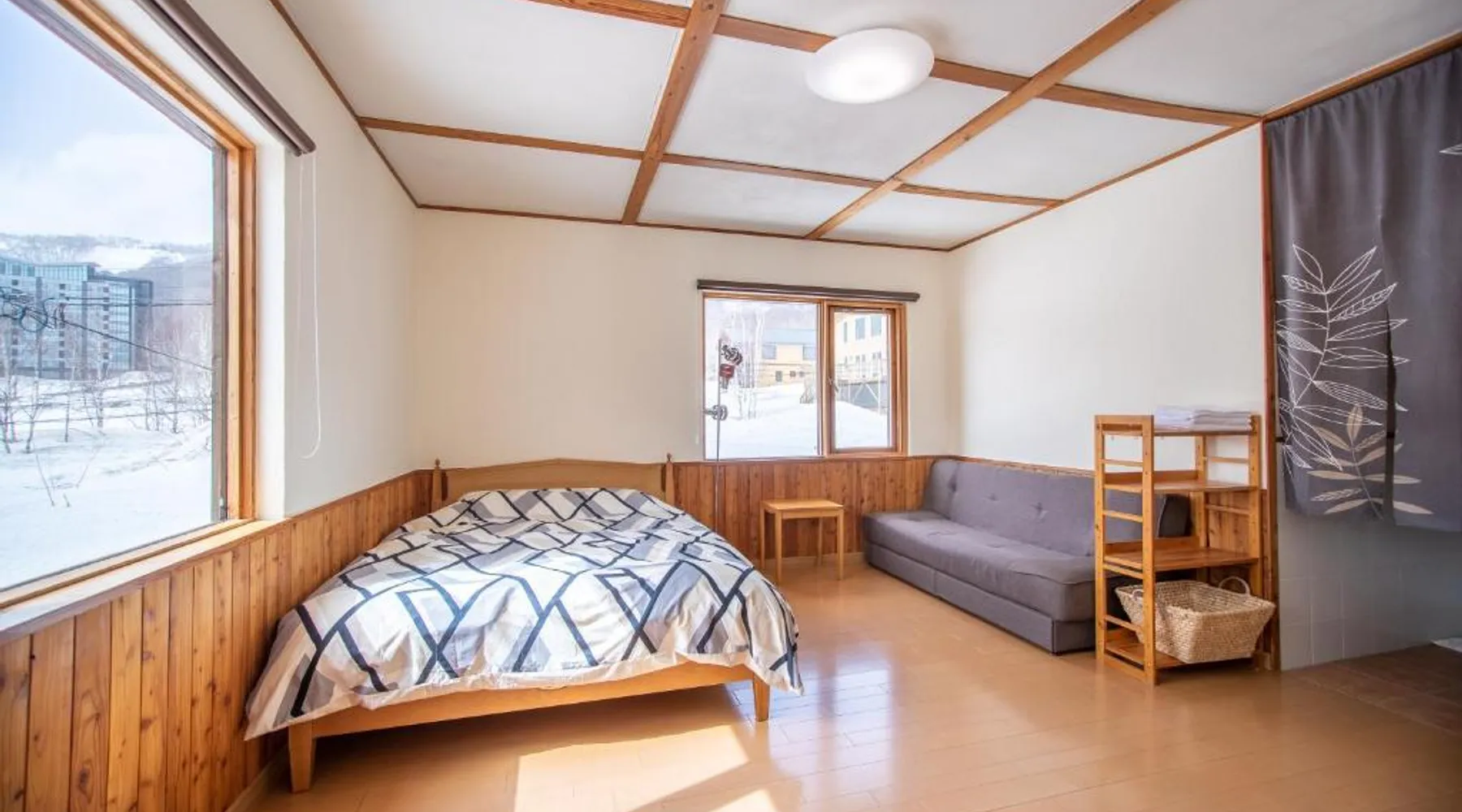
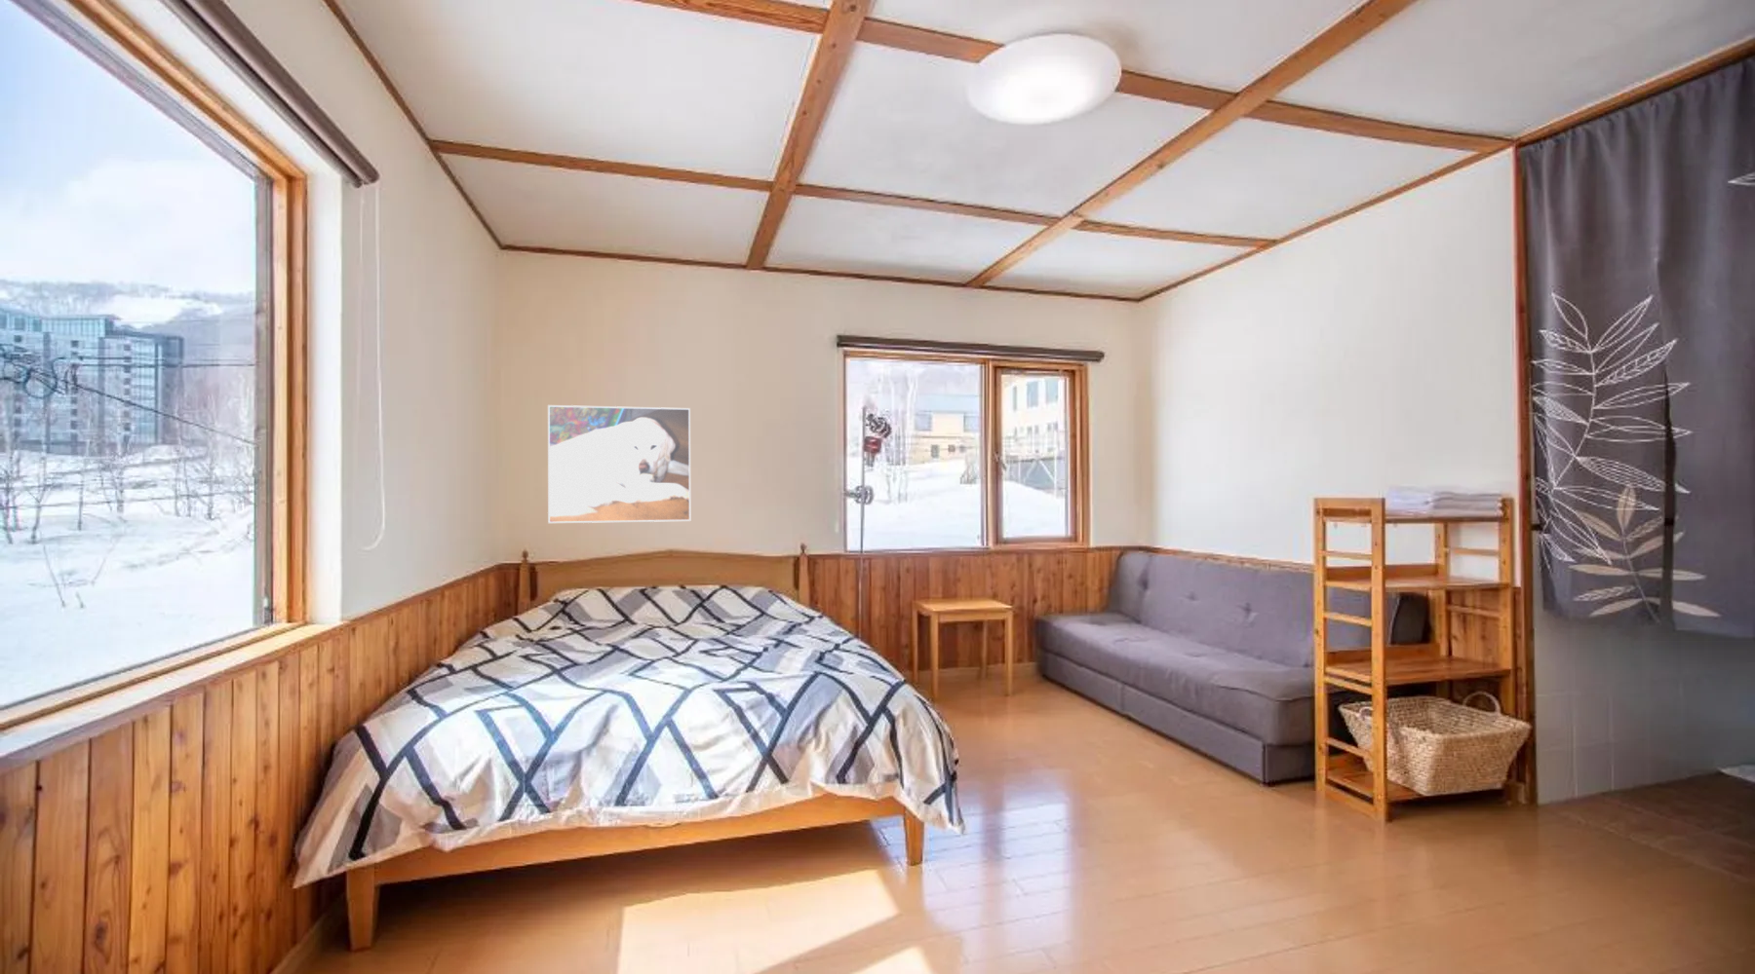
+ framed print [547,404,691,524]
